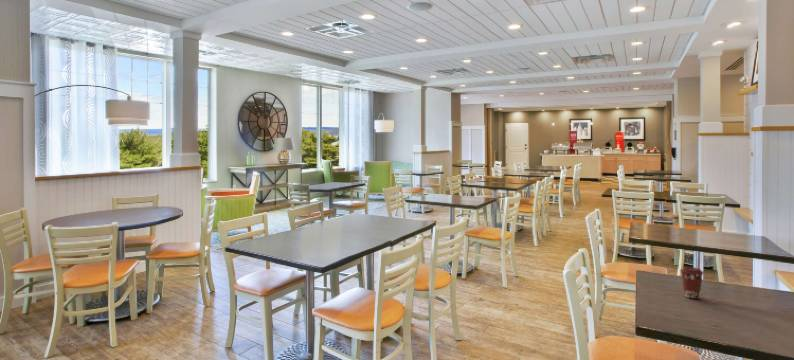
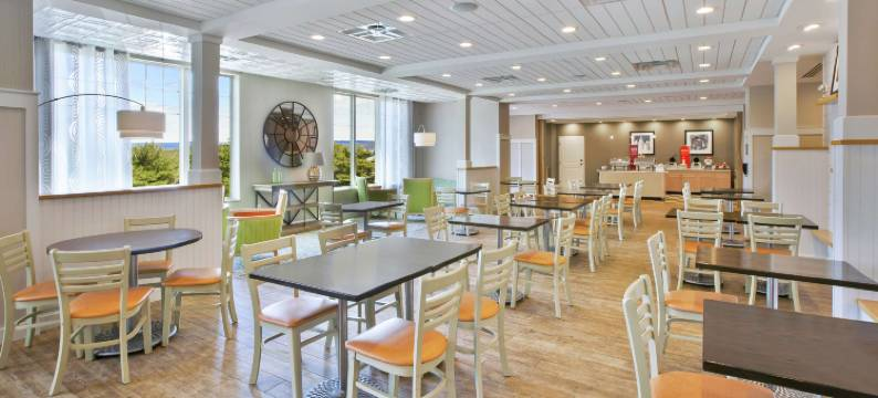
- coffee cup [679,266,705,300]
